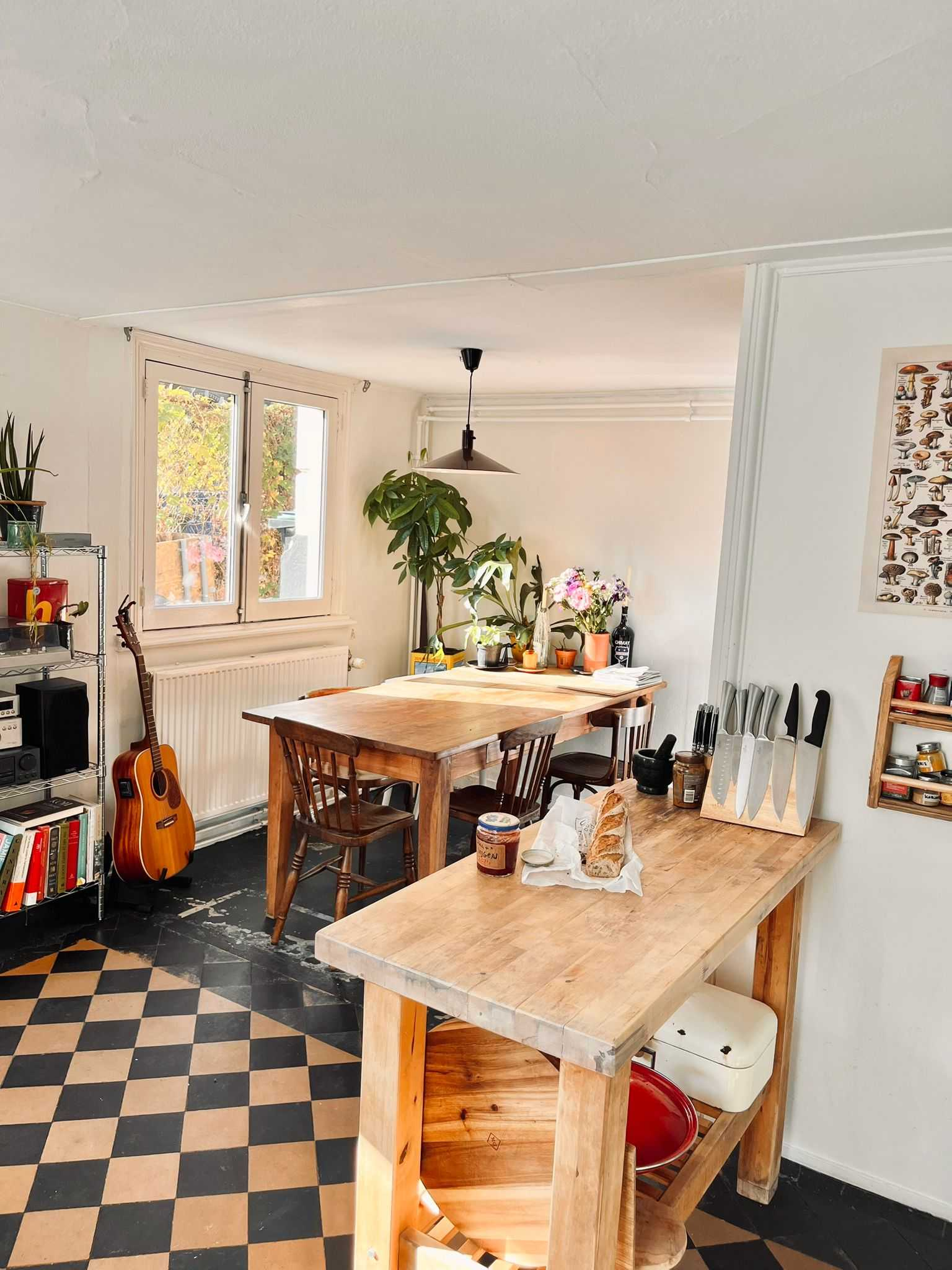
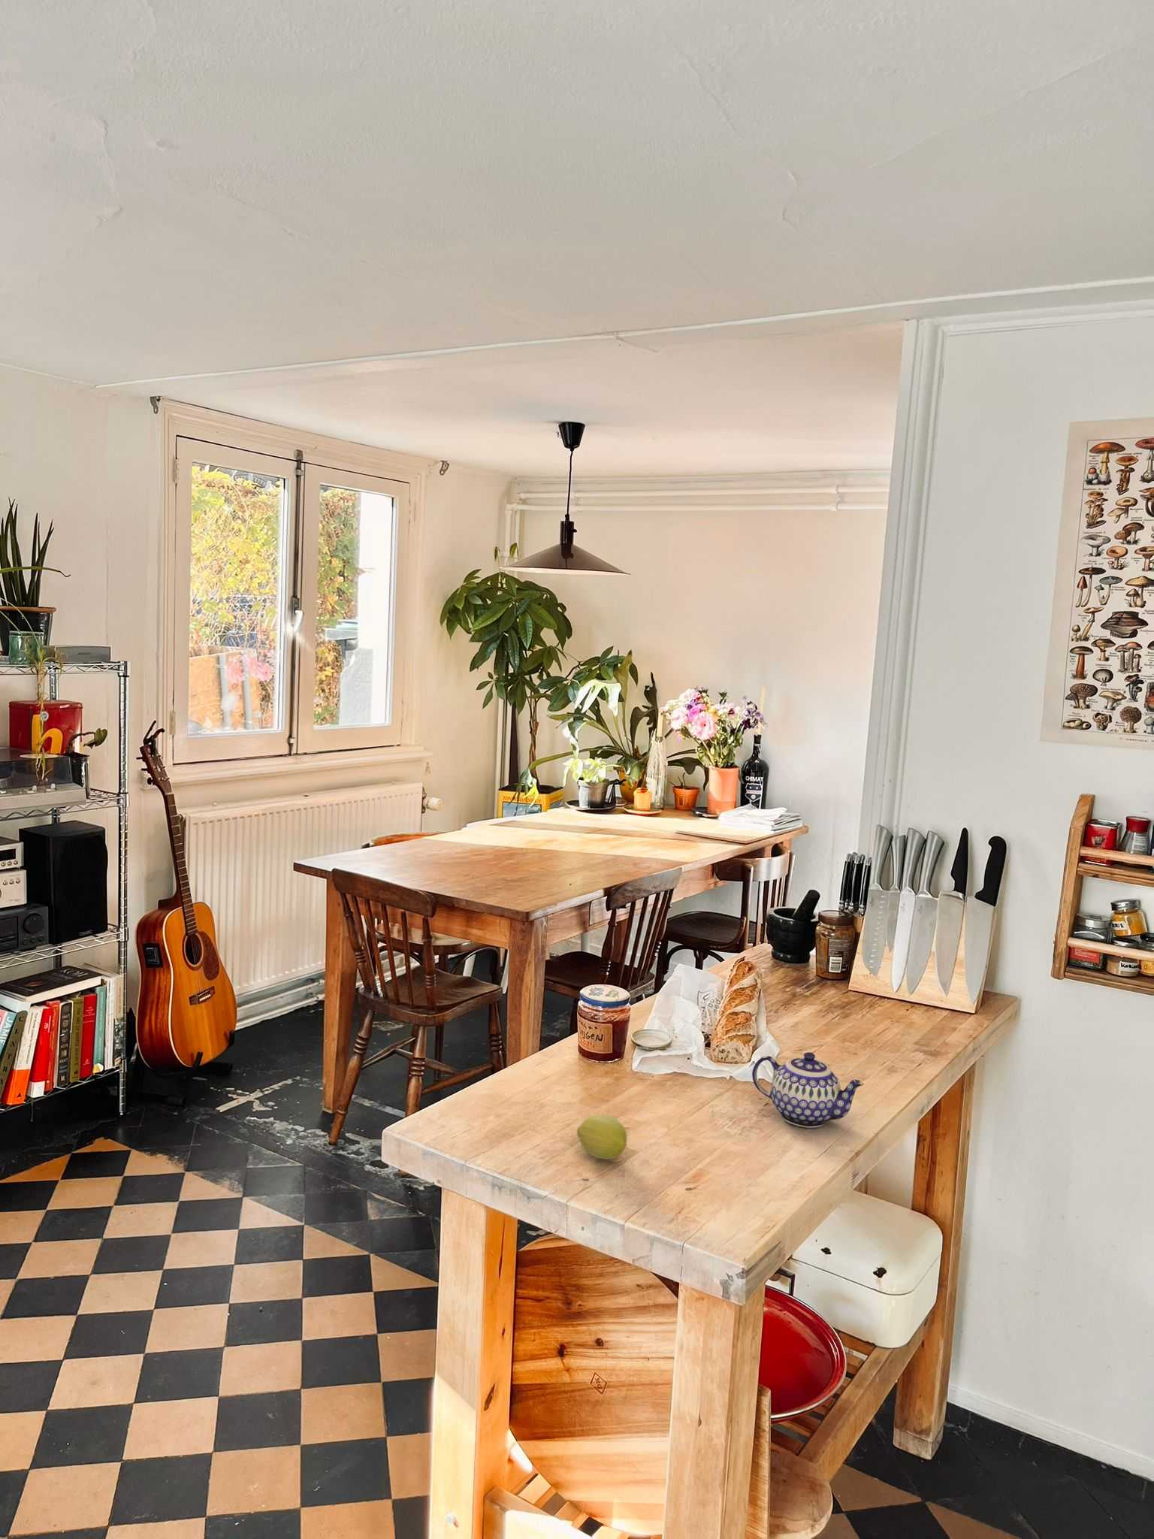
+ teapot [752,1052,864,1128]
+ fruit [576,1115,628,1160]
